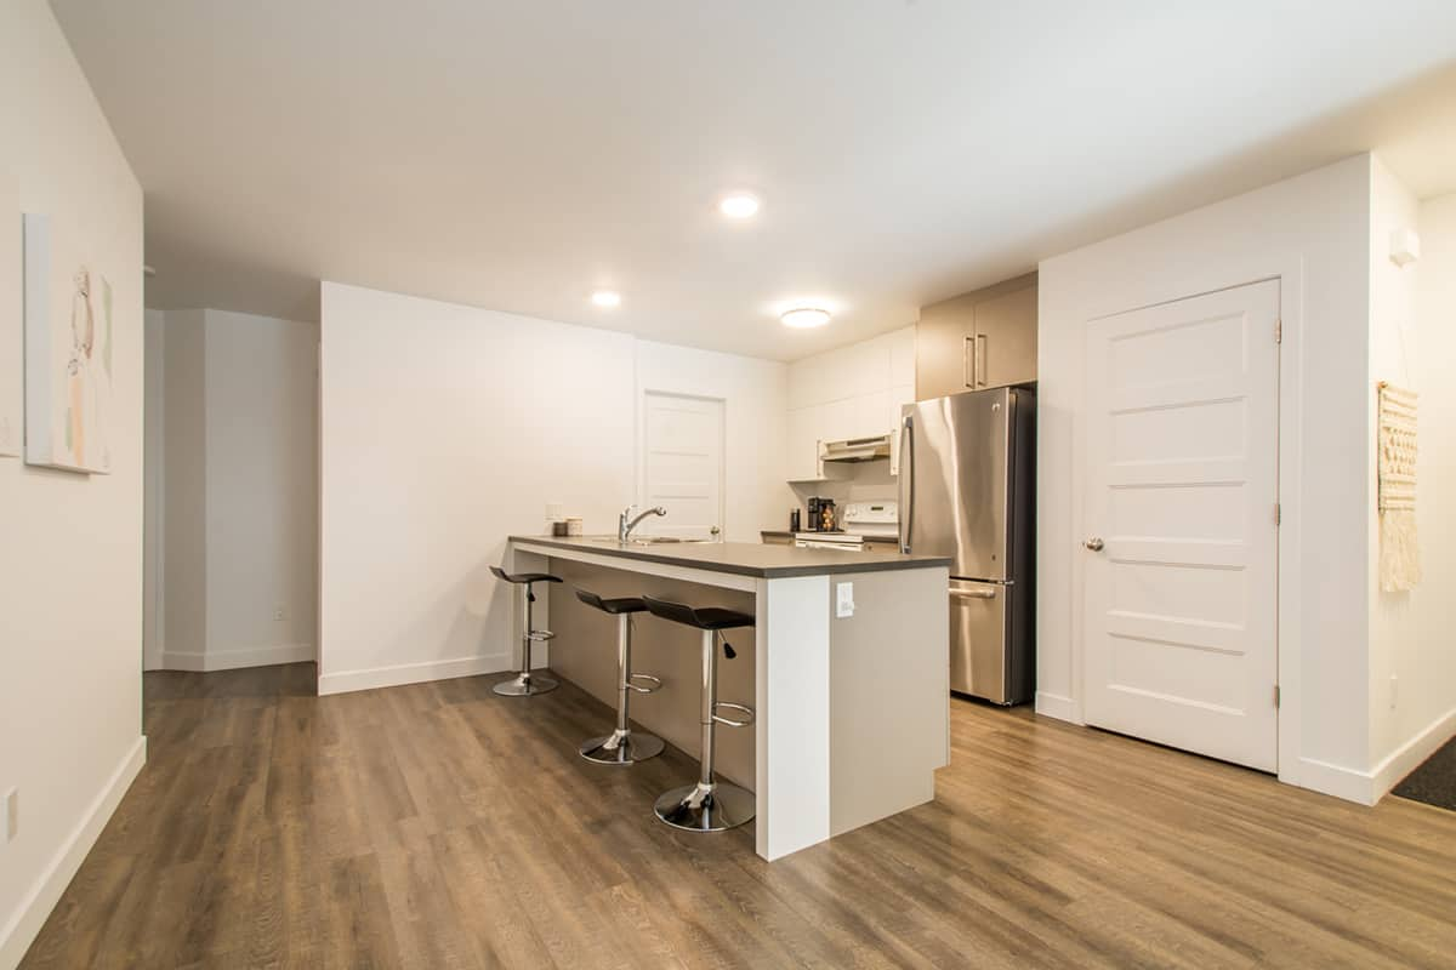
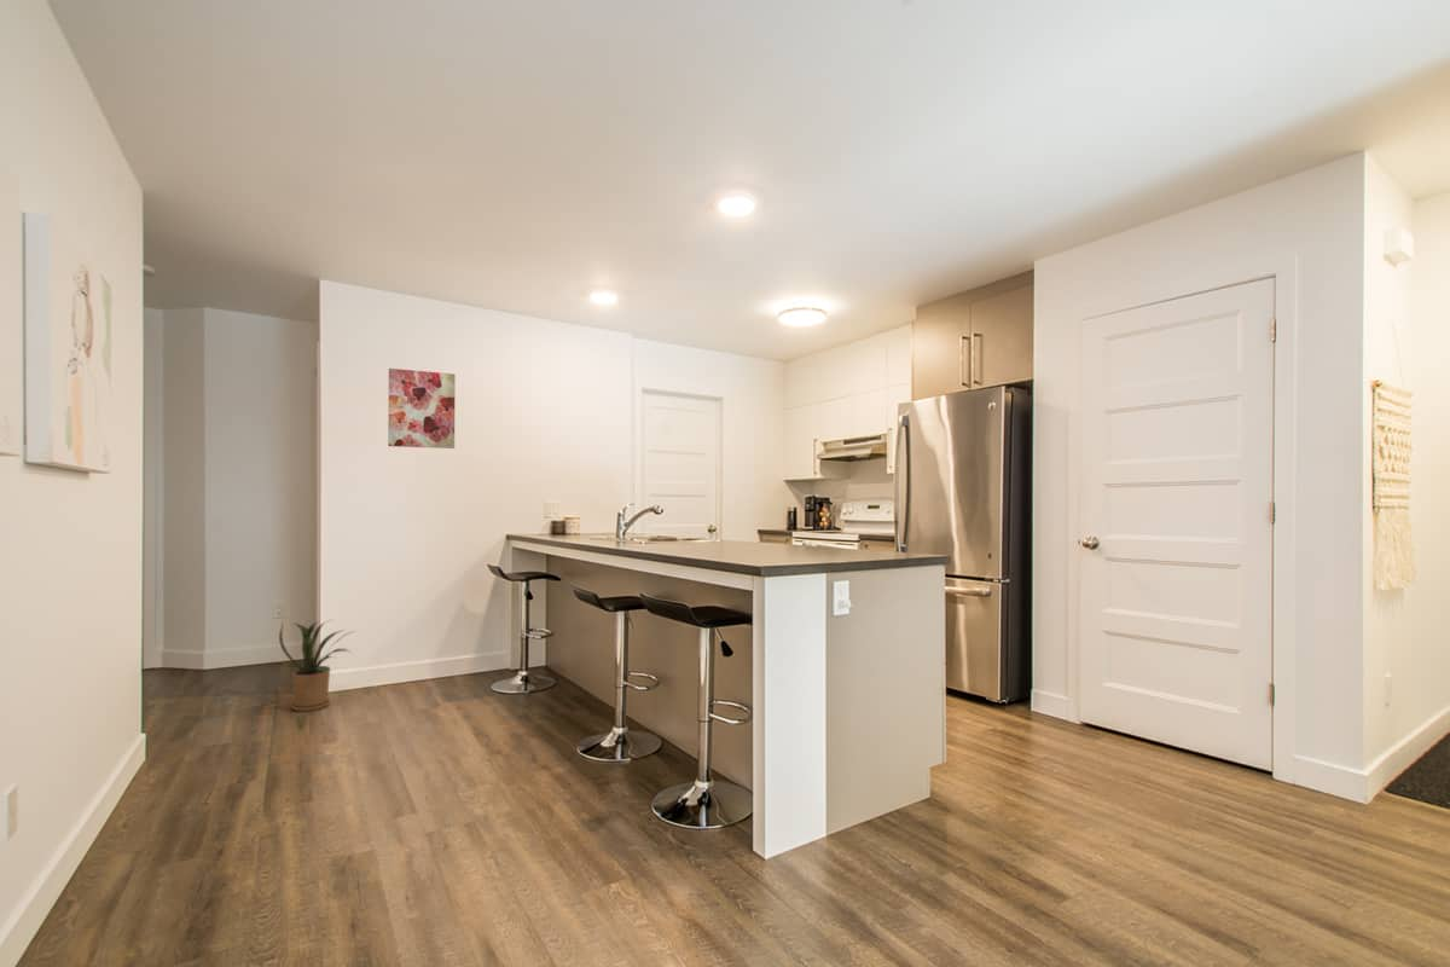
+ house plant [278,618,355,713]
+ wall art [387,367,457,450]
